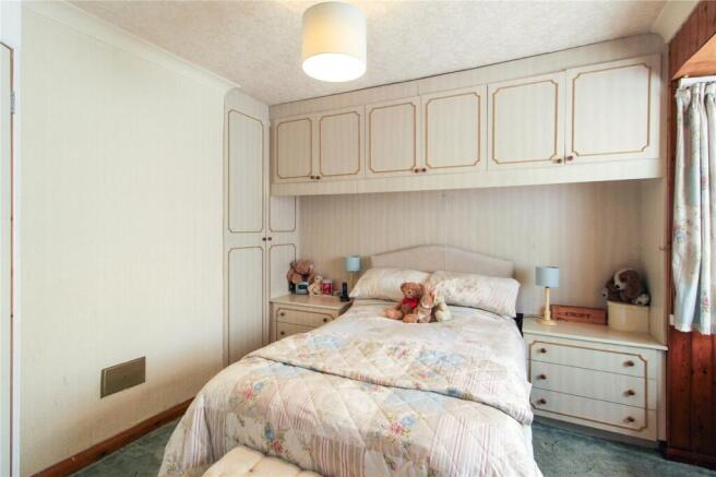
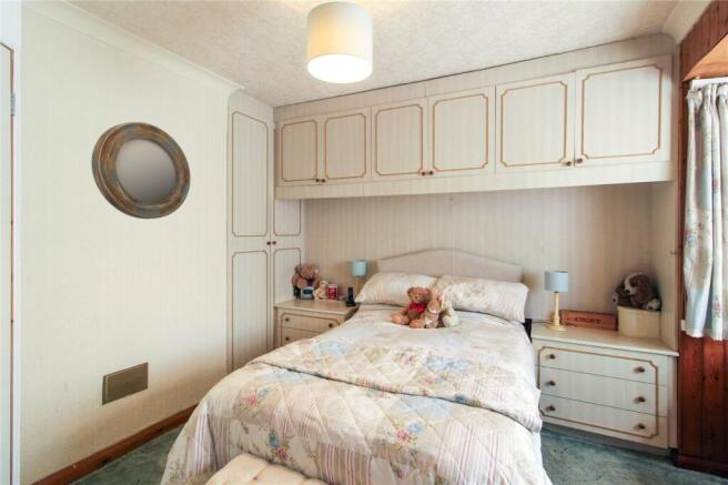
+ home mirror [90,121,192,220]
